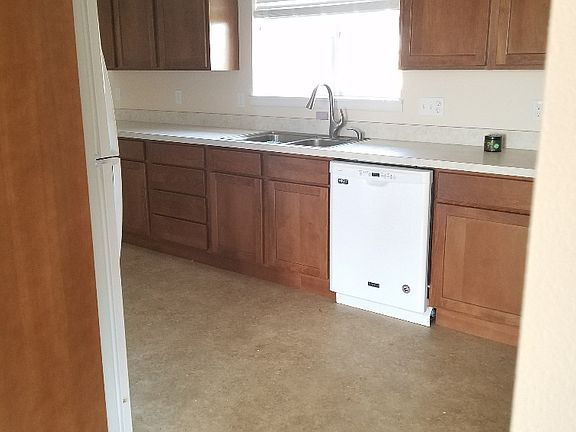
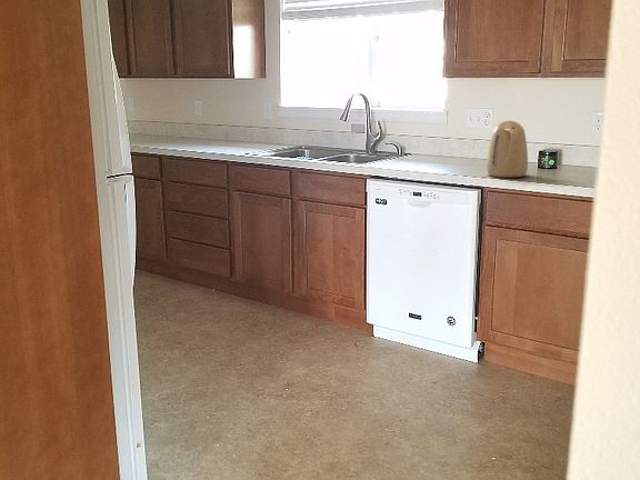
+ kettle [486,120,529,179]
